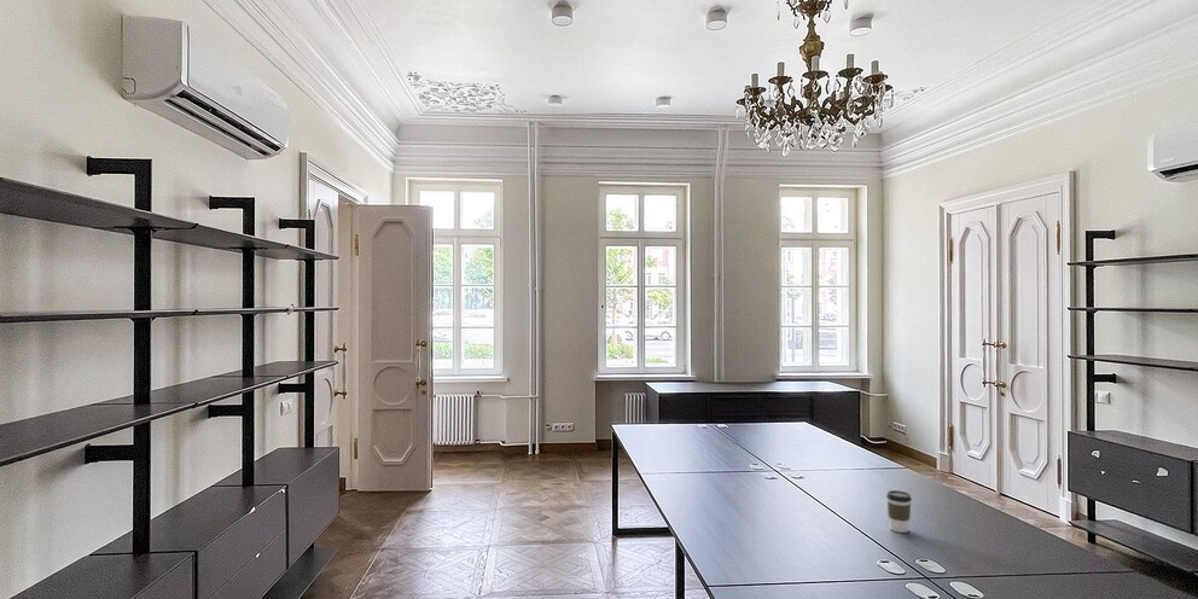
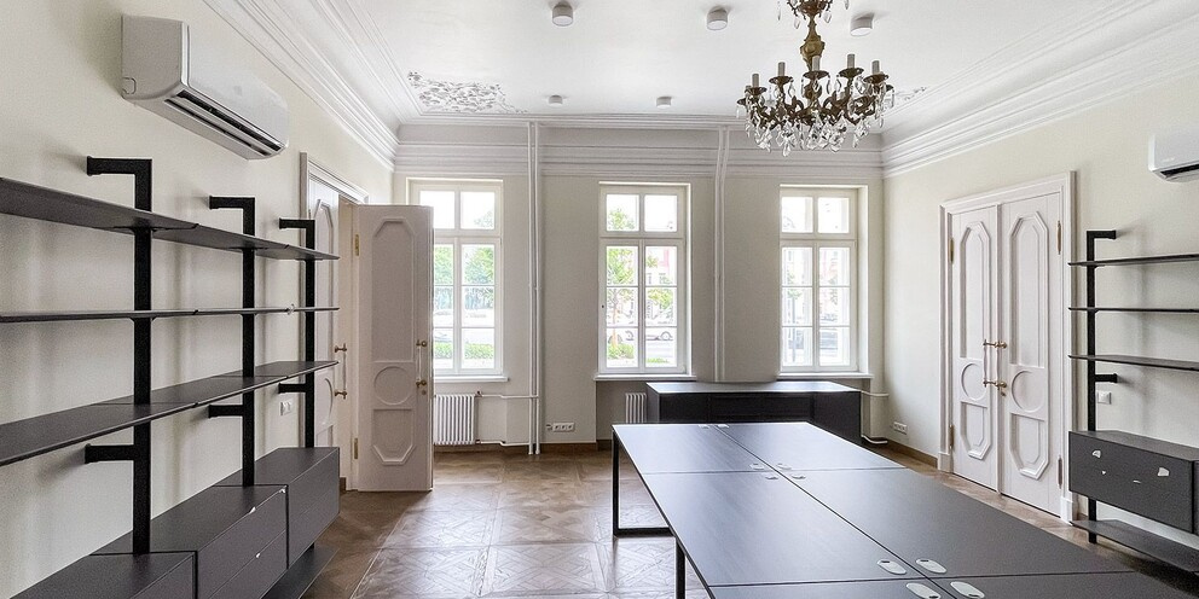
- coffee cup [885,489,913,534]
